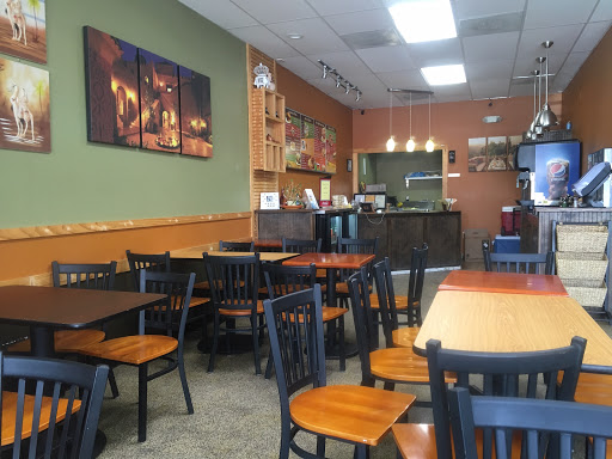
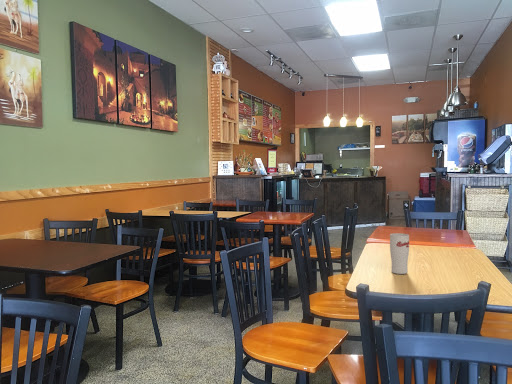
+ cup [389,232,410,275]
